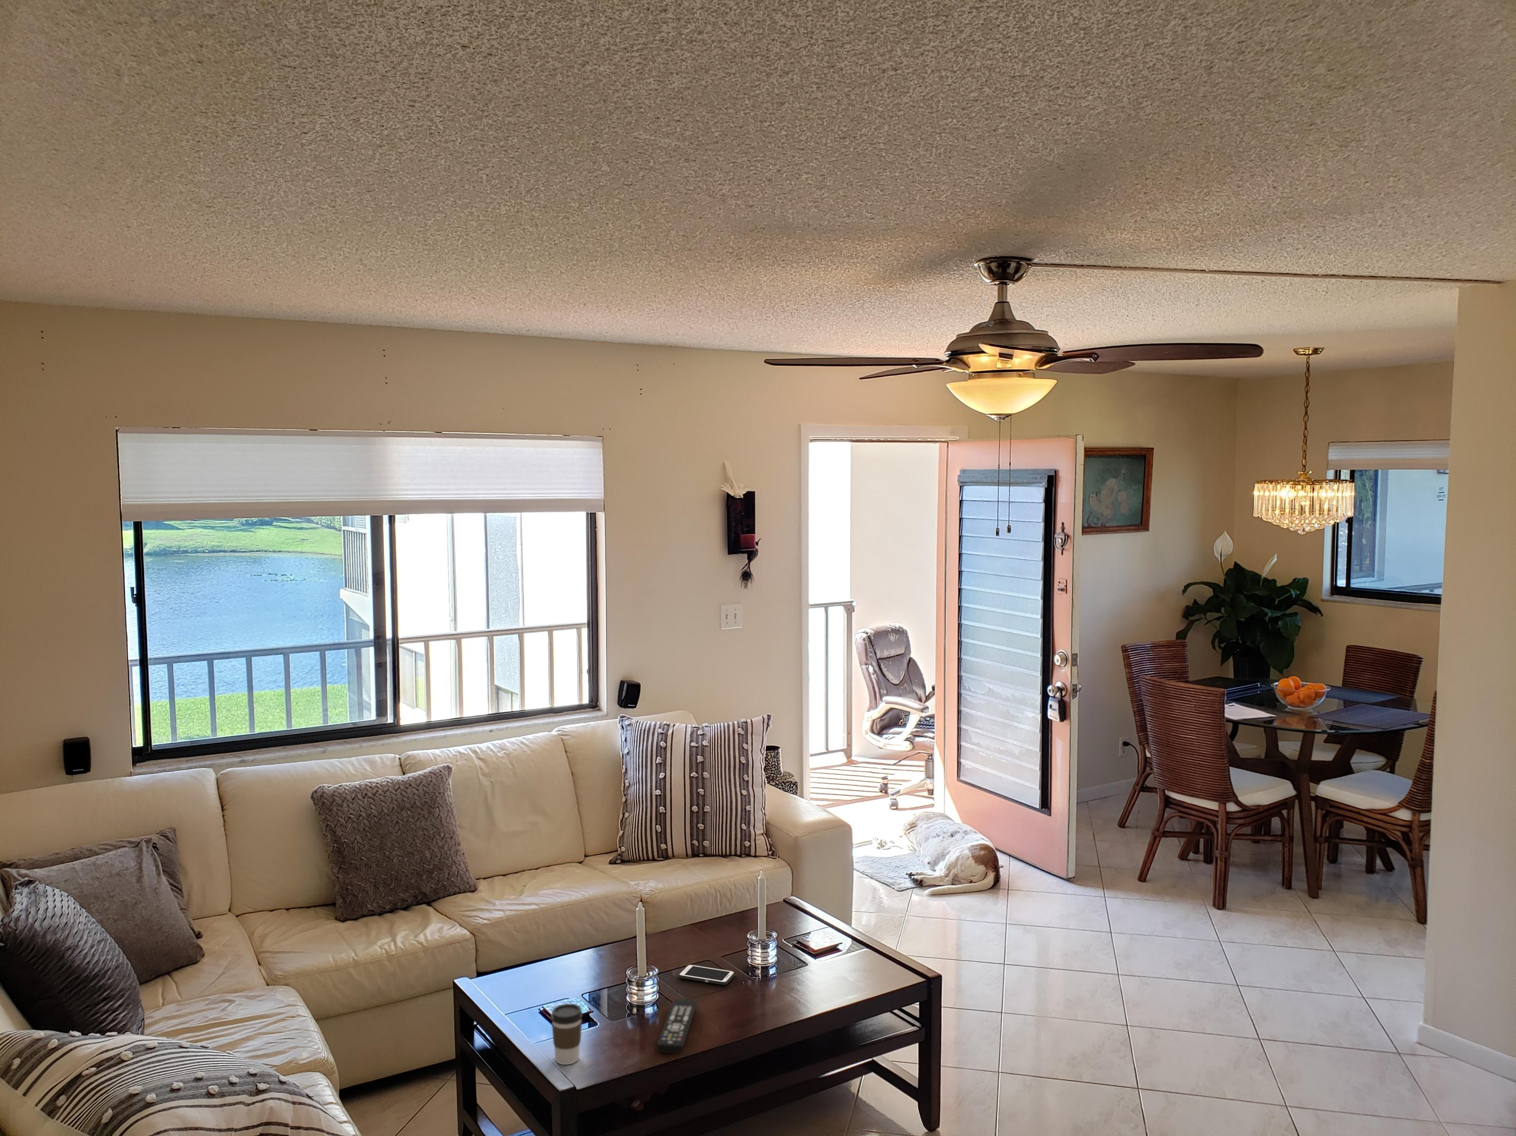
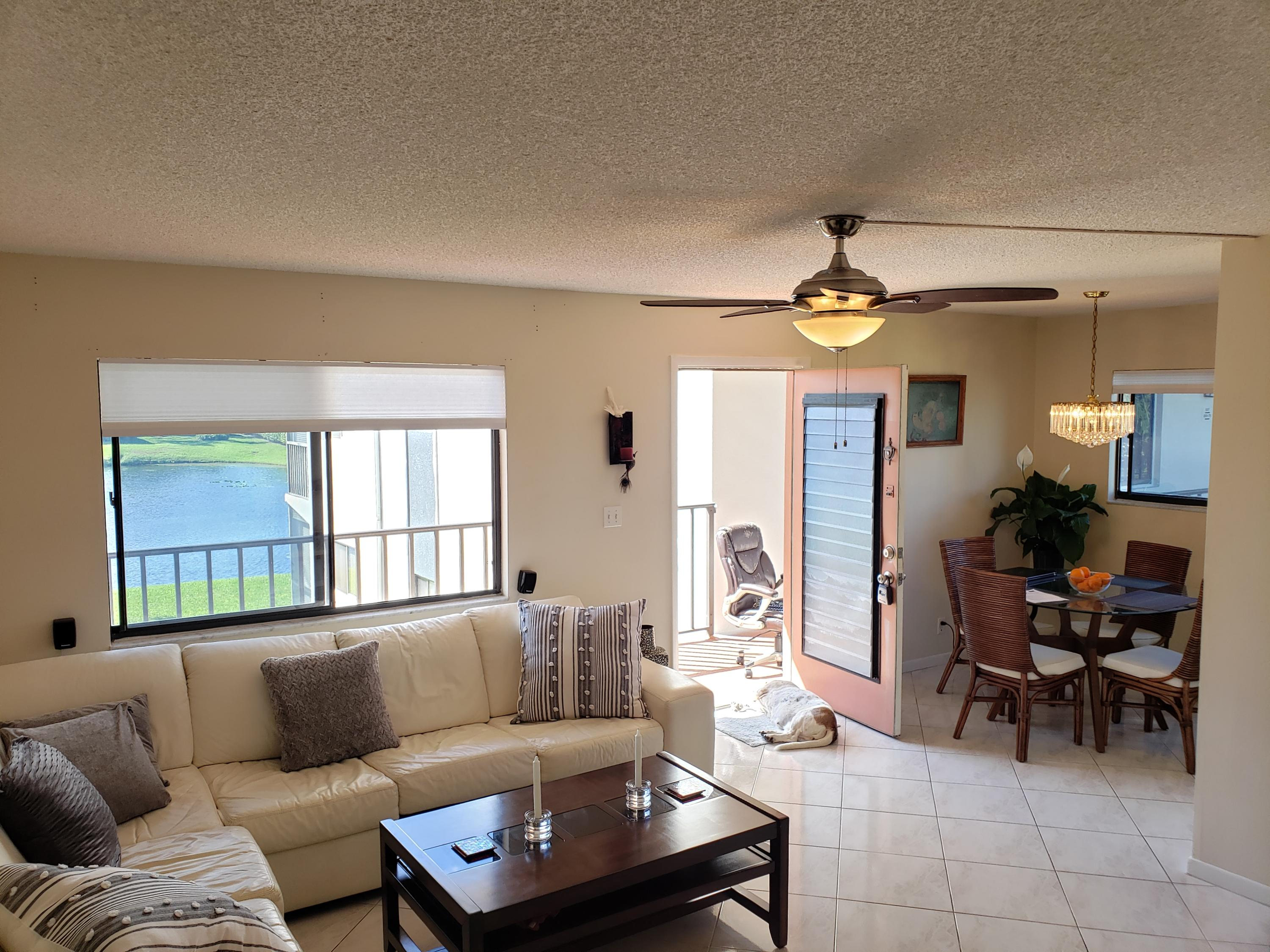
- remote control [657,999,697,1054]
- coffee cup [550,1004,584,1066]
- cell phone [678,964,735,986]
